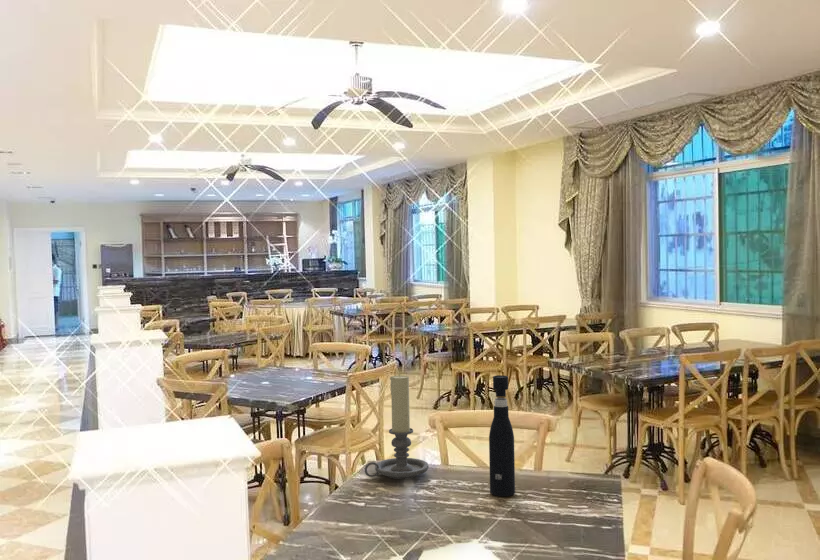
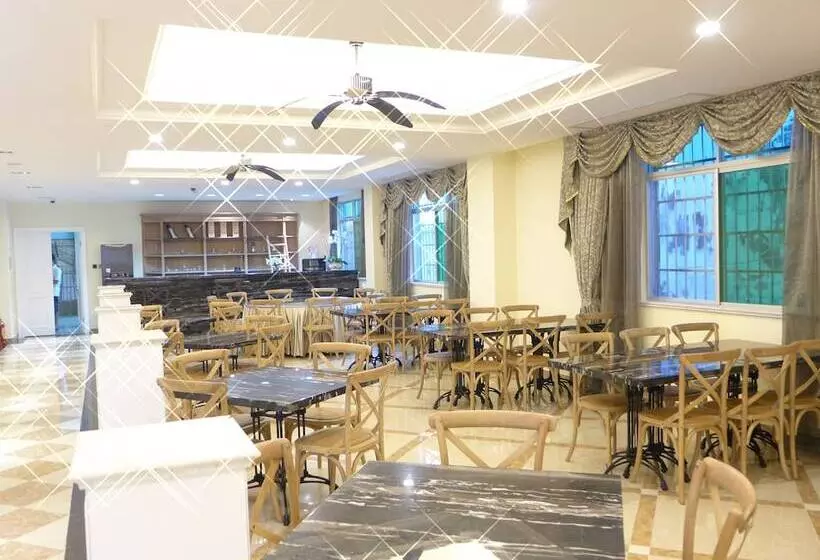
- candle holder [364,373,430,480]
- pepper grinder [488,374,516,497]
